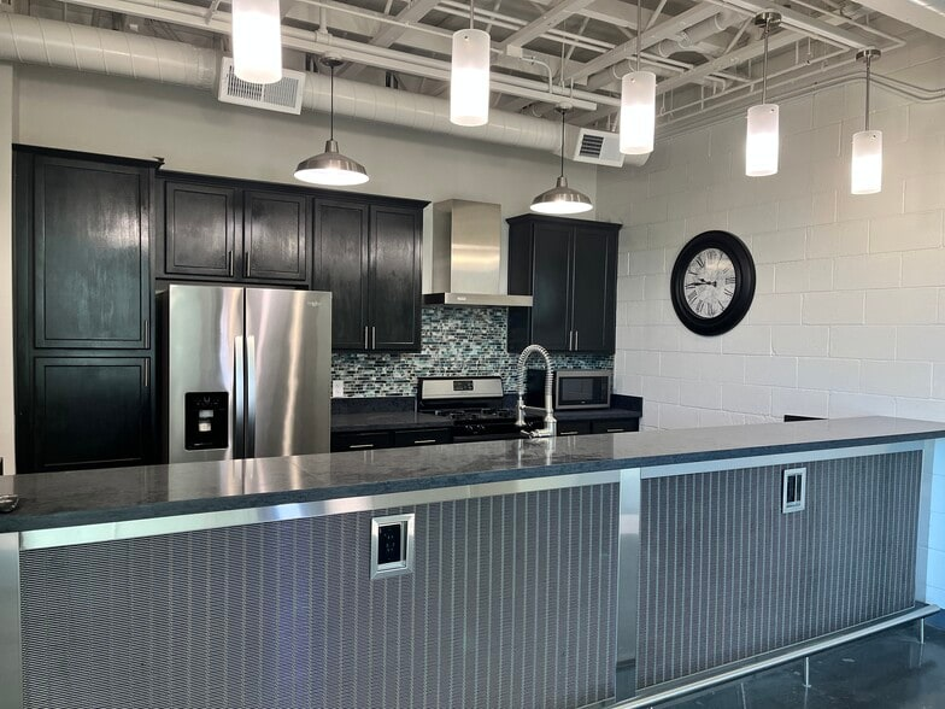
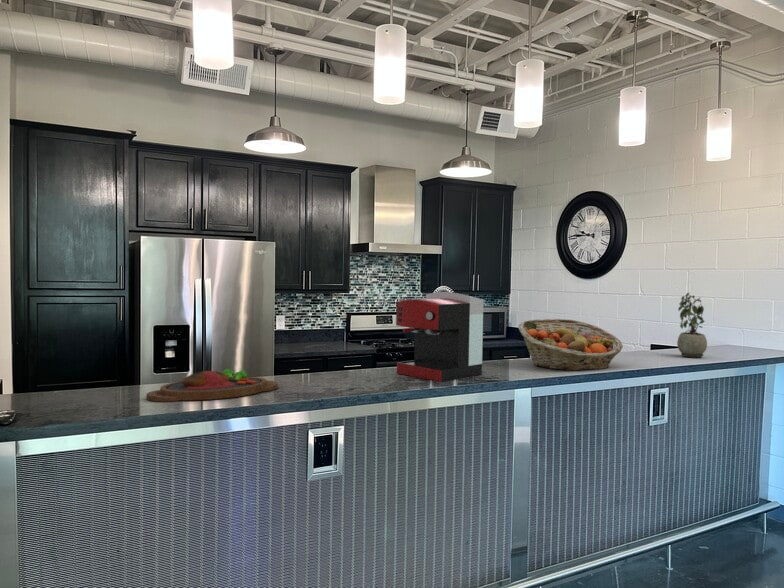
+ potted plant [676,292,708,359]
+ coffee maker [395,291,484,383]
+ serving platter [146,368,279,403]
+ fruit basket [517,318,624,372]
